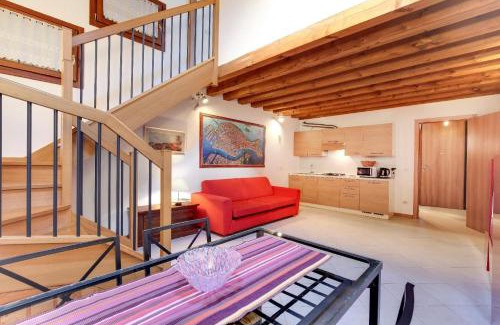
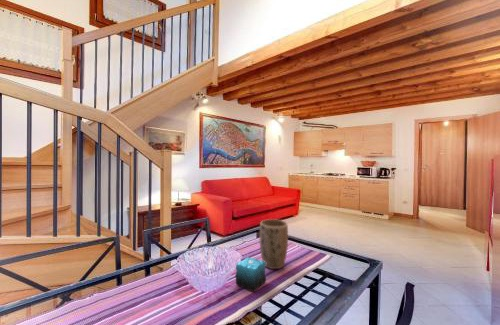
+ candle [234,256,267,292]
+ plant pot [259,218,289,270]
